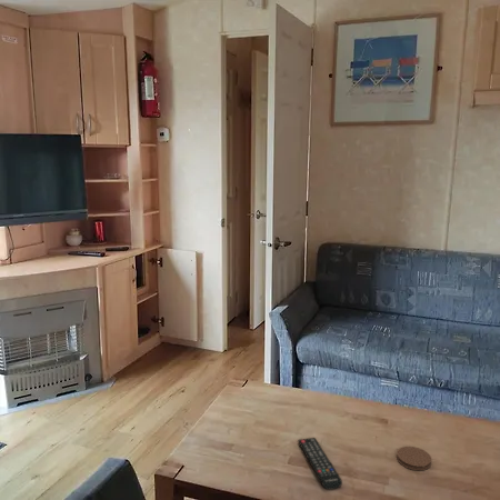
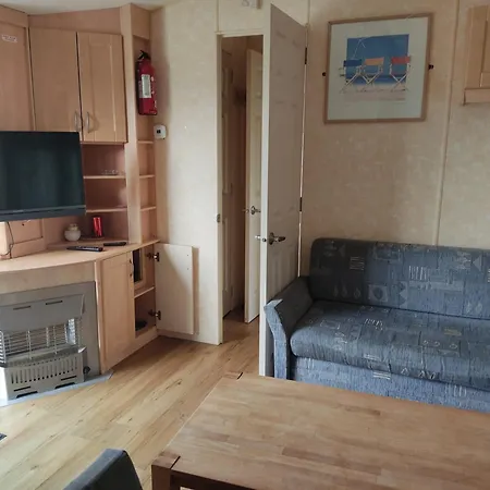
- coaster [396,446,432,471]
- remote control [297,437,343,491]
